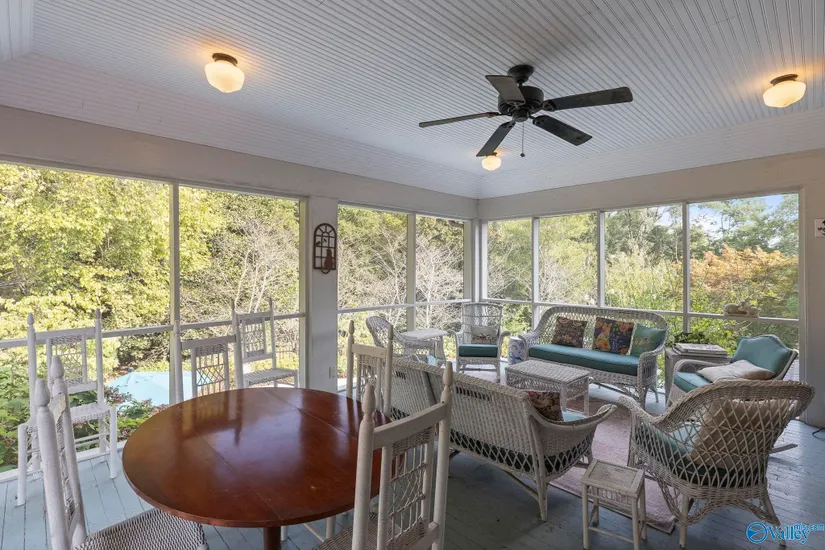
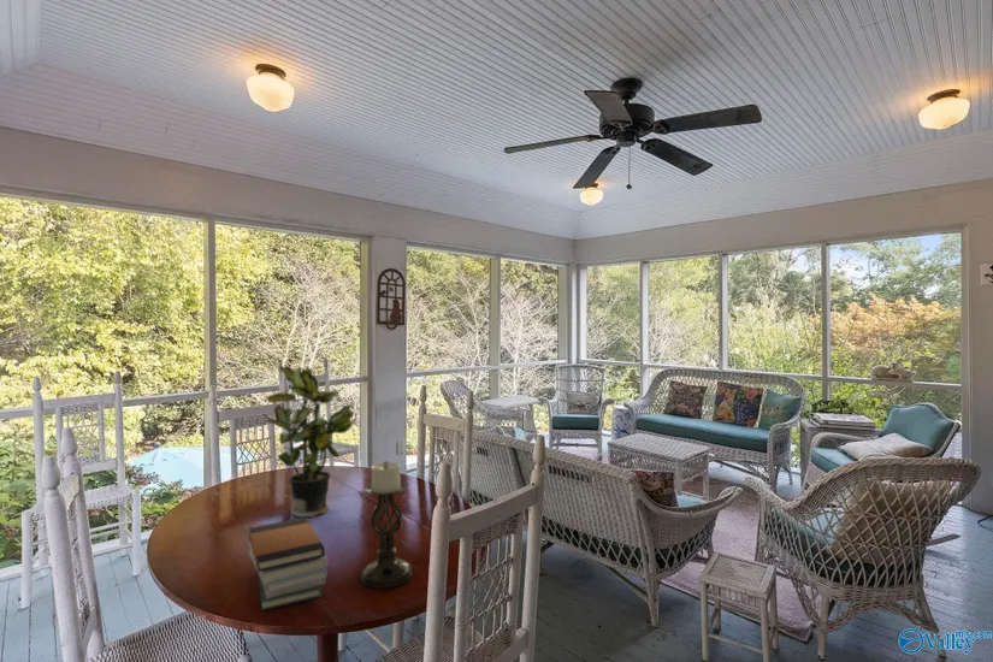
+ potted plant [265,363,356,519]
+ candle holder [361,460,413,590]
+ book stack [247,518,329,611]
